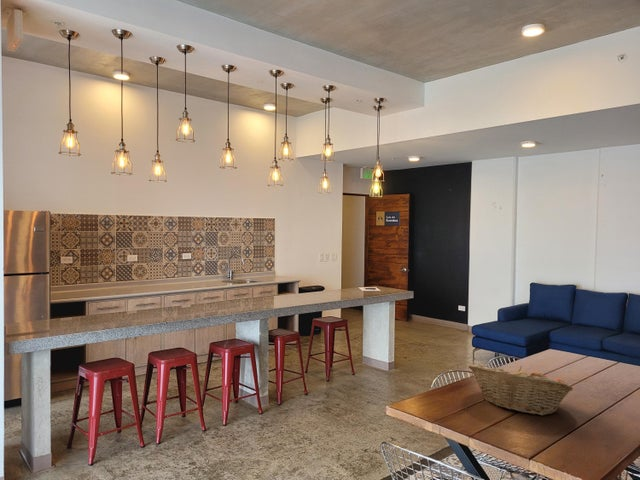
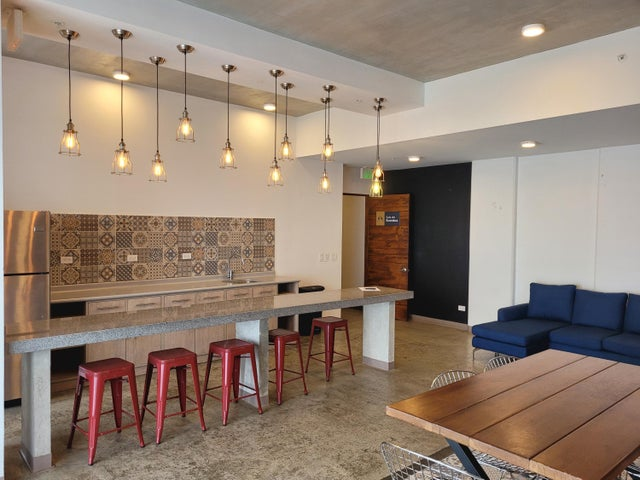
- fruit basket [468,363,574,416]
